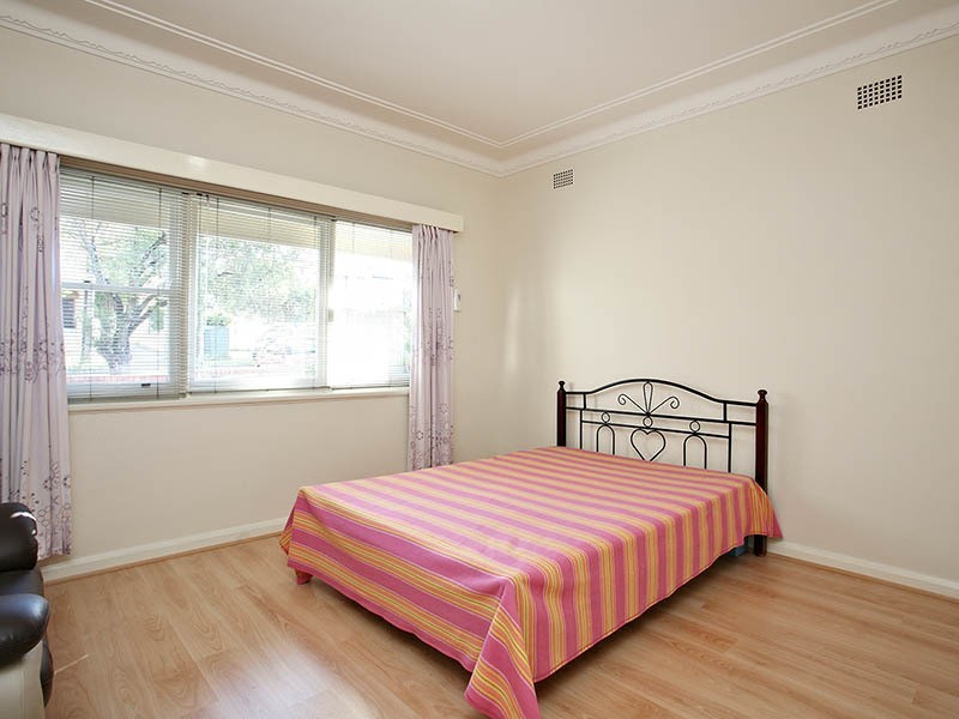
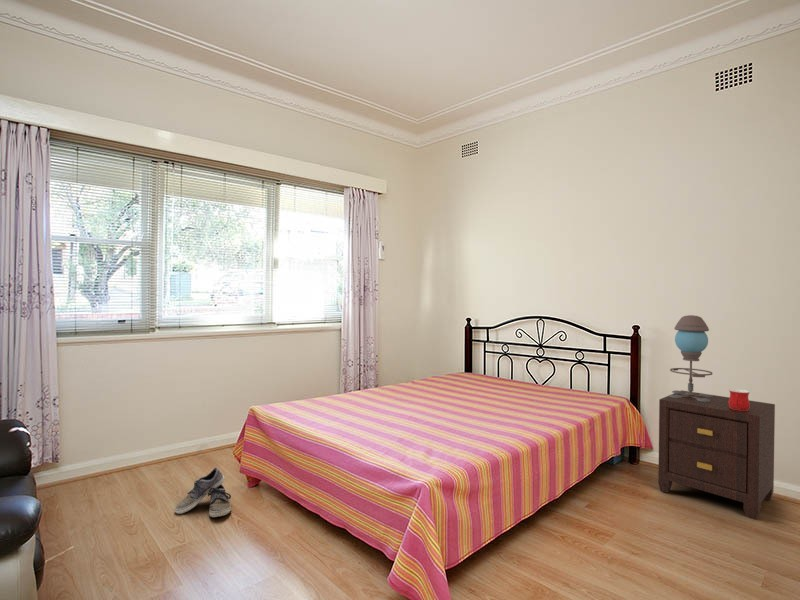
+ table lamp [668,314,713,402]
+ mug [728,388,751,411]
+ shoe [174,467,232,518]
+ nightstand [657,389,776,521]
